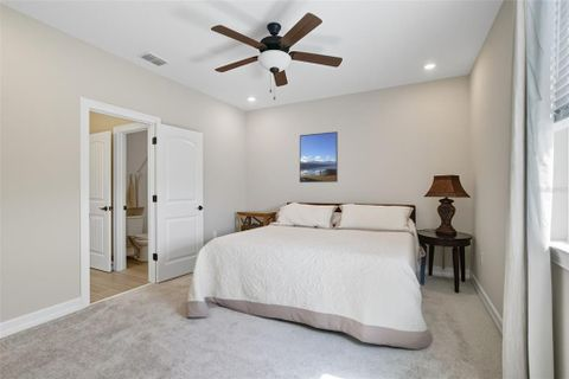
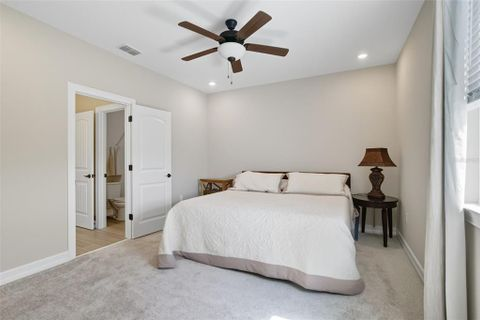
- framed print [299,130,339,184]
